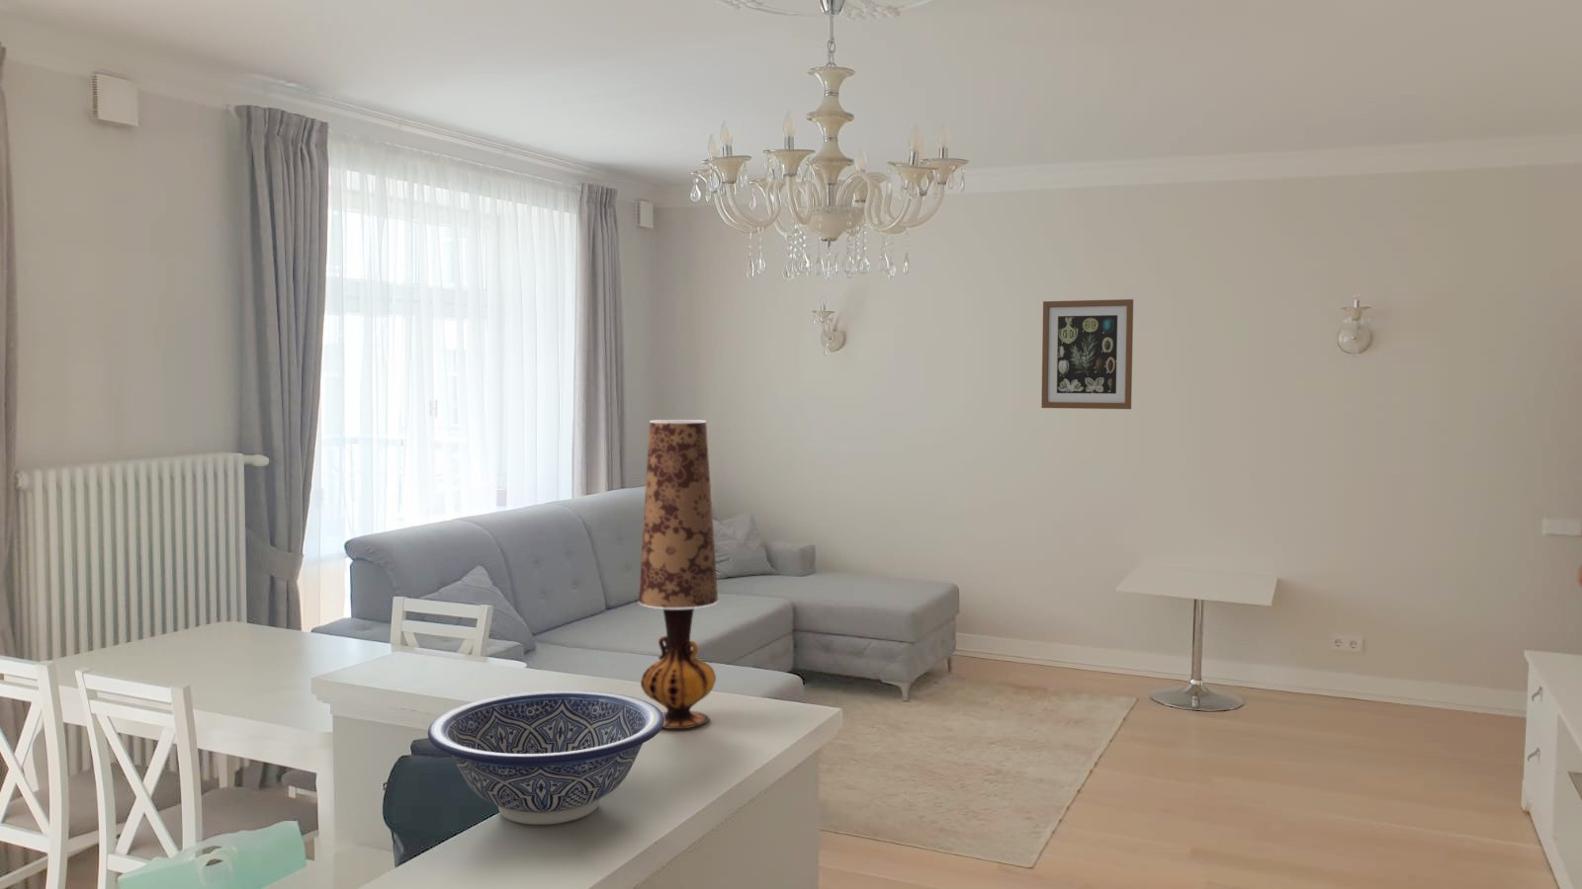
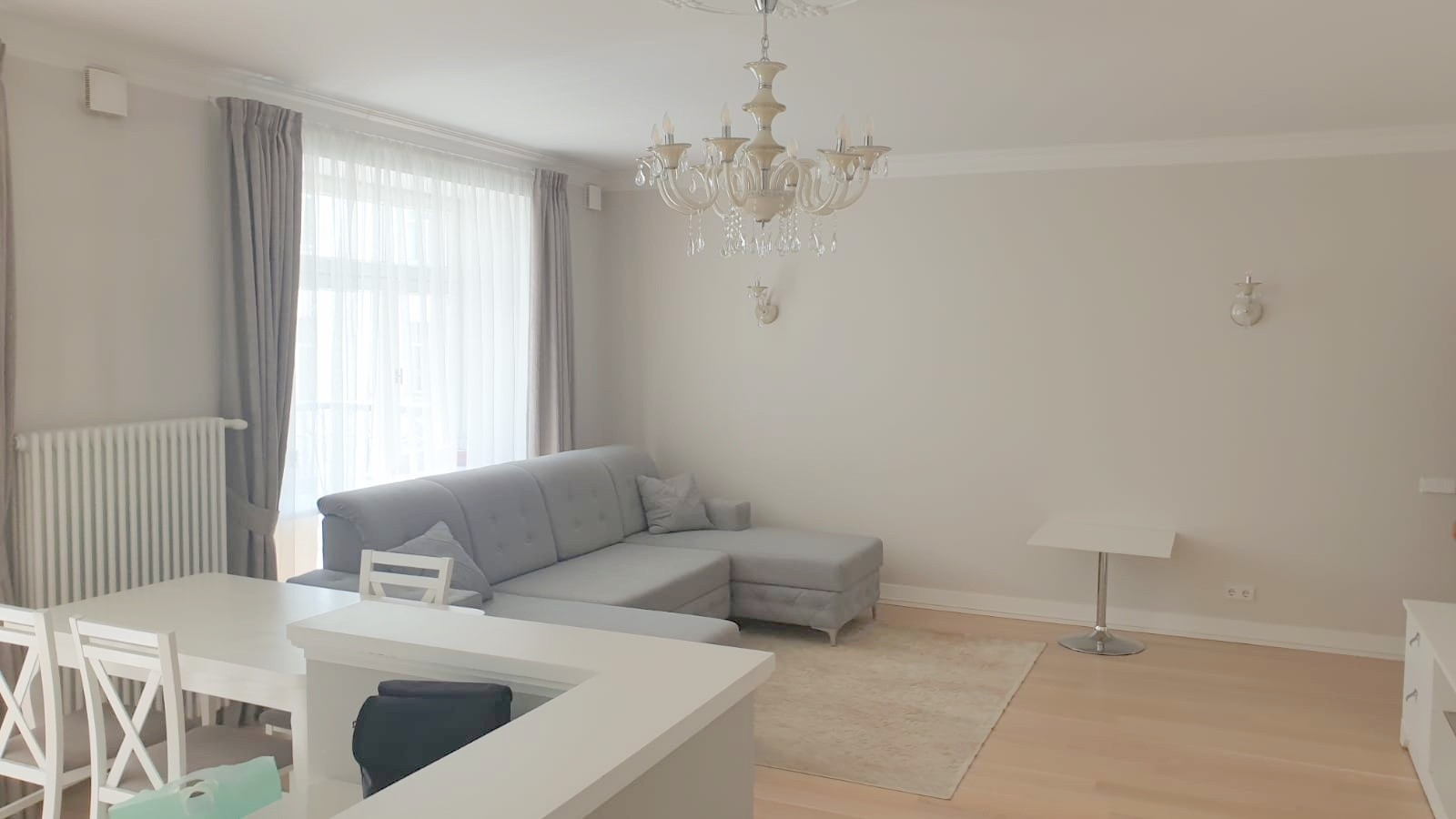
- decorative bowl [427,689,665,826]
- table lamp [638,419,719,729]
- wall art [1040,299,1134,410]
